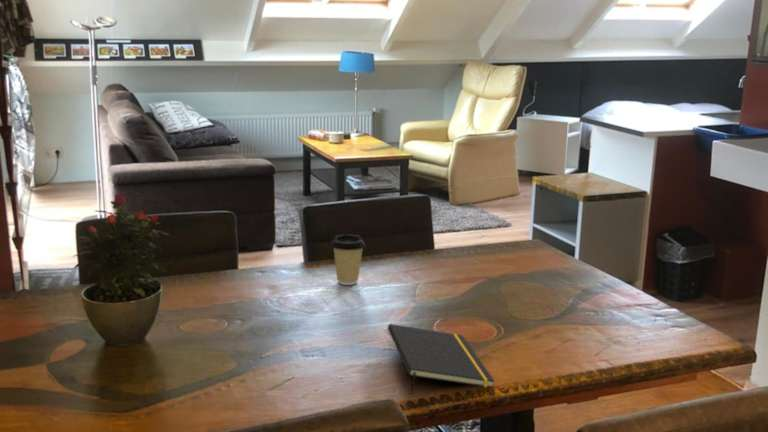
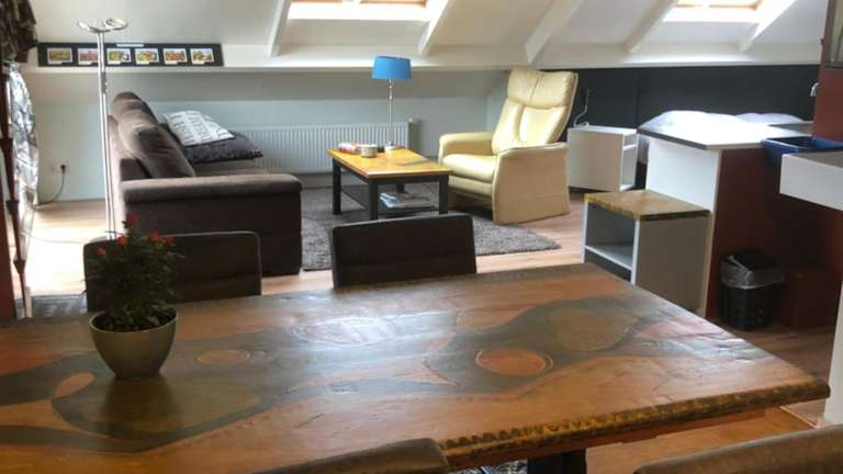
- coffee cup [330,233,366,286]
- notepad [387,323,496,395]
